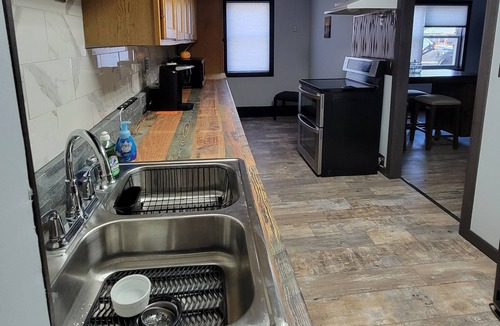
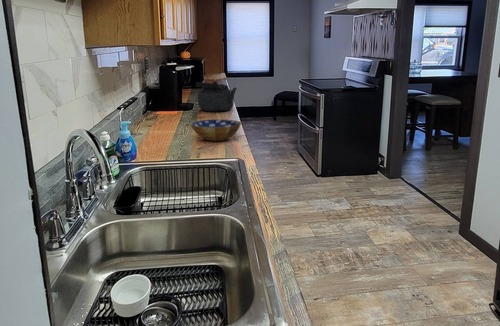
+ kettle [195,80,238,112]
+ bowl [190,118,242,142]
